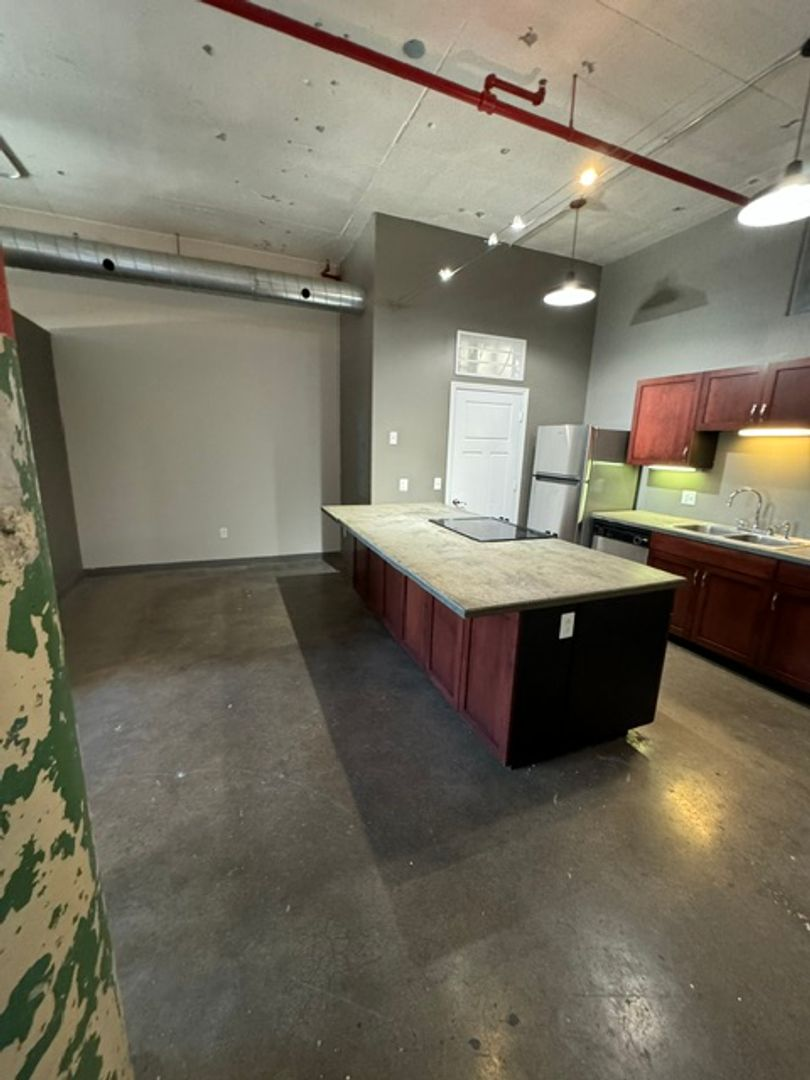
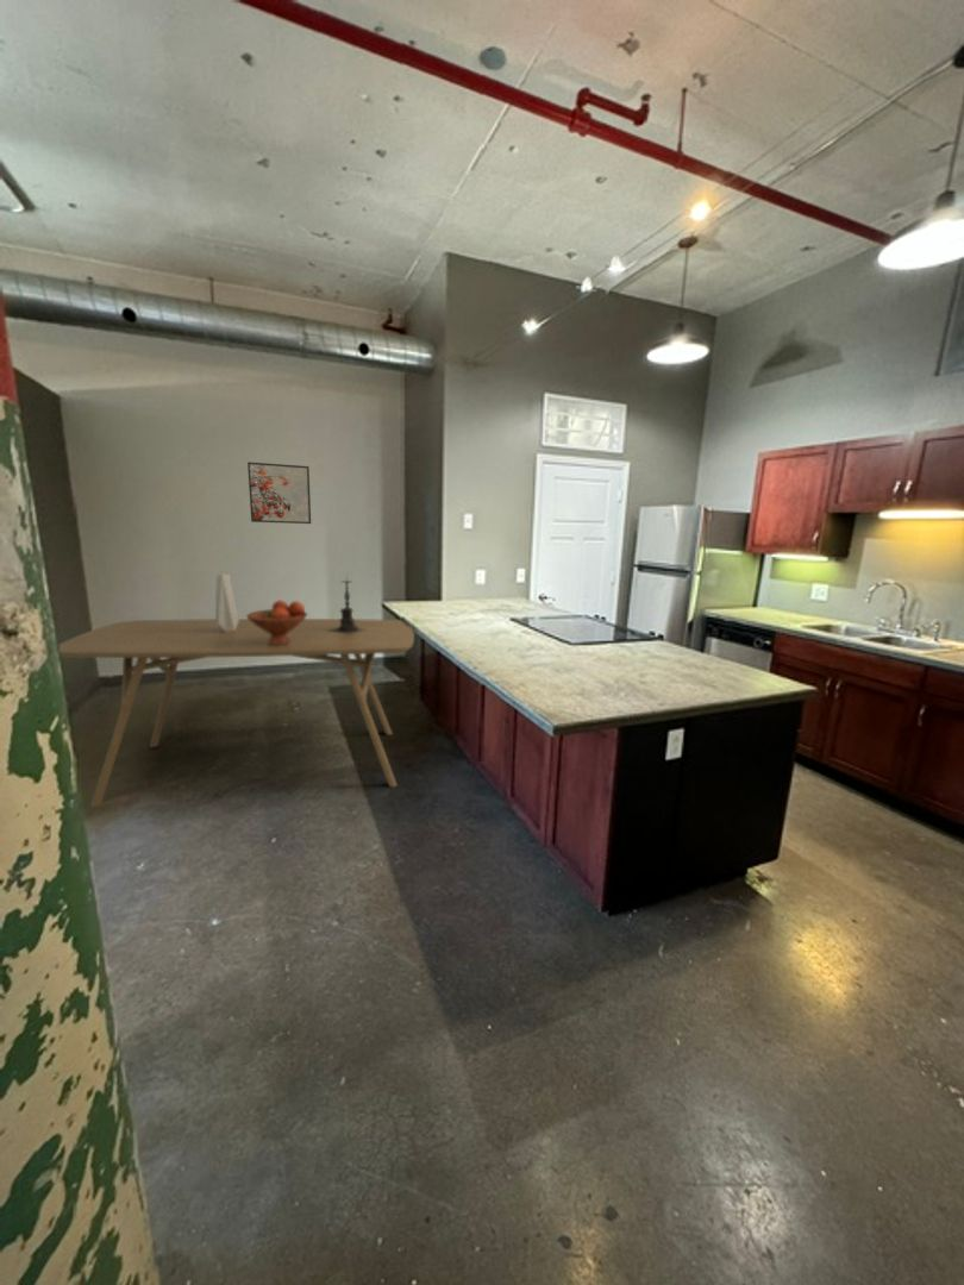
+ fruit bowl [245,600,308,645]
+ candle holder [328,571,365,634]
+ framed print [246,460,312,525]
+ dining table [58,618,415,809]
+ vase [214,572,239,632]
